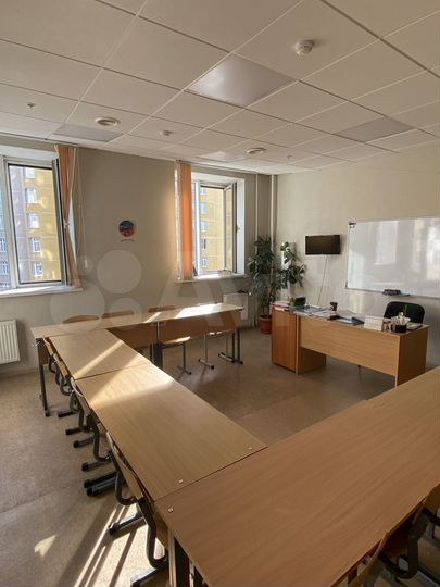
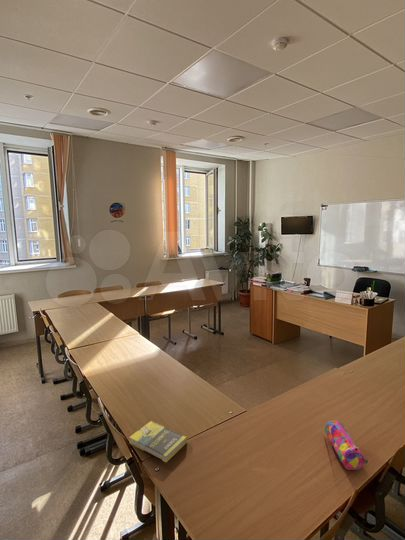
+ pencil case [324,420,369,471]
+ book [128,420,188,463]
